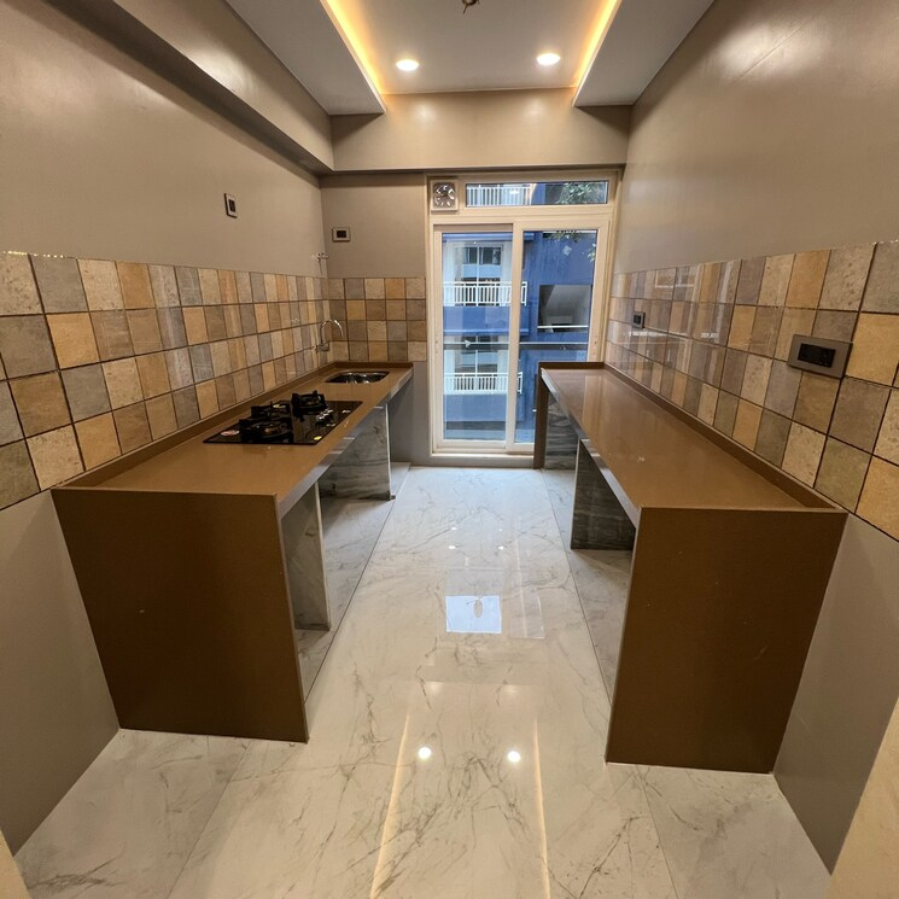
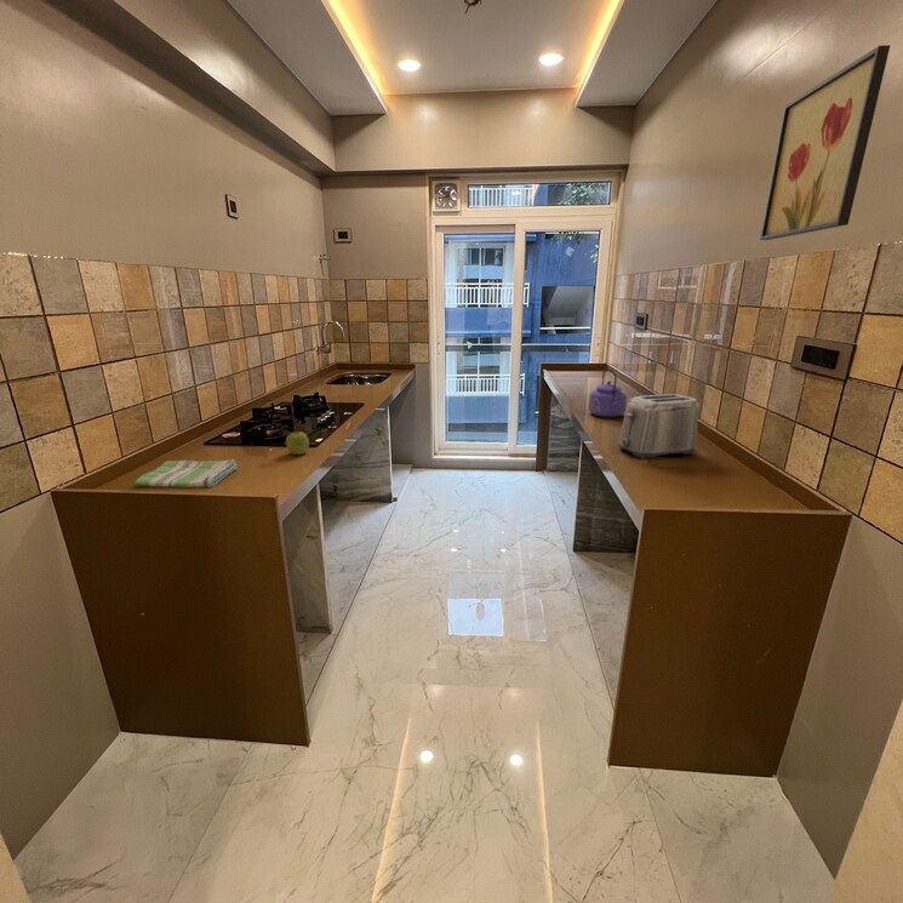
+ wall art [759,44,891,241]
+ dish towel [133,458,239,488]
+ kettle [588,368,628,418]
+ fruit [285,430,310,456]
+ toaster [617,393,701,459]
